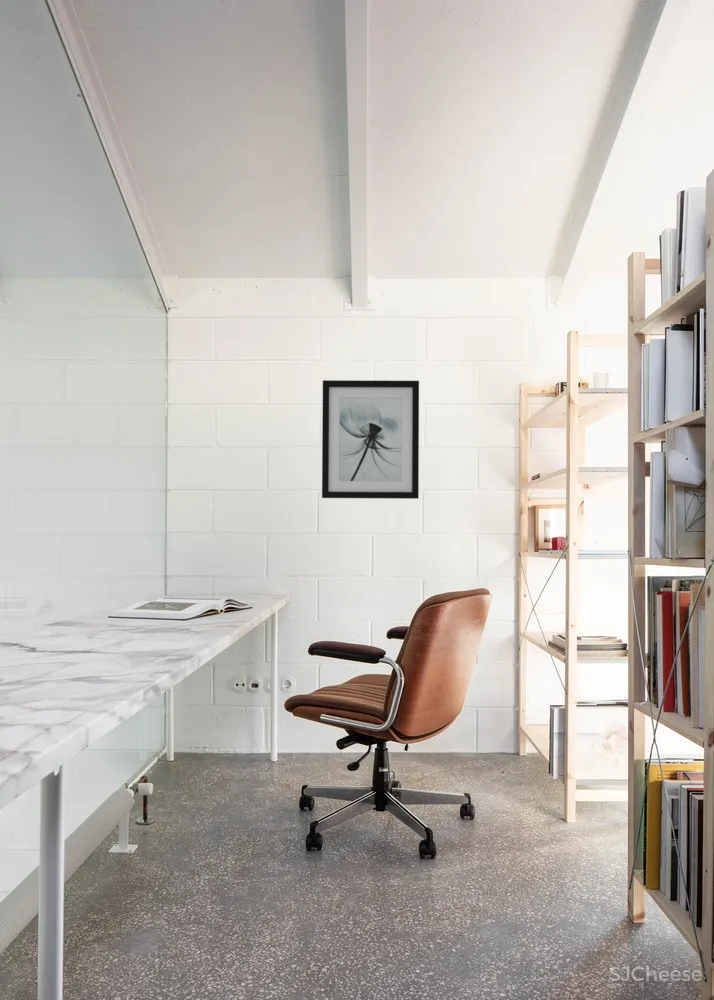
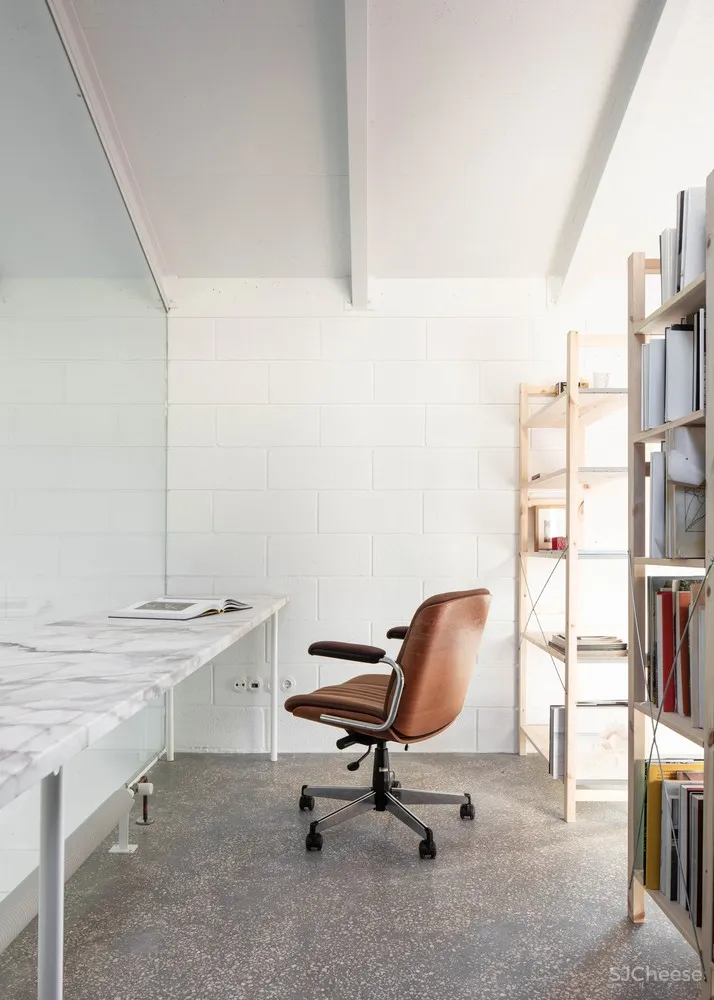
- wall art [321,379,420,500]
